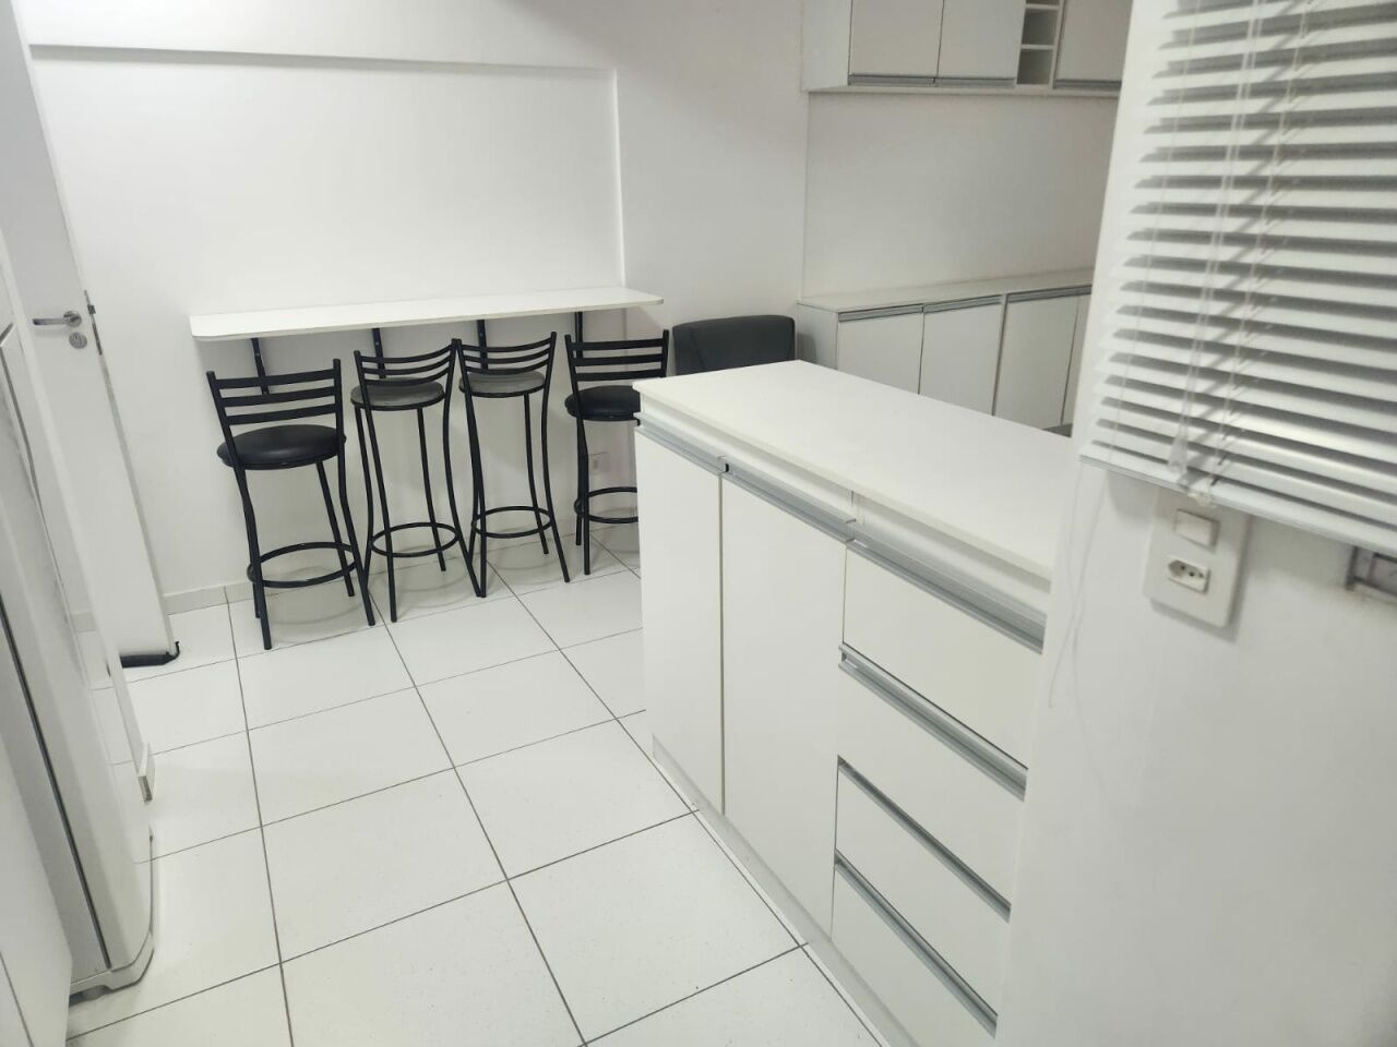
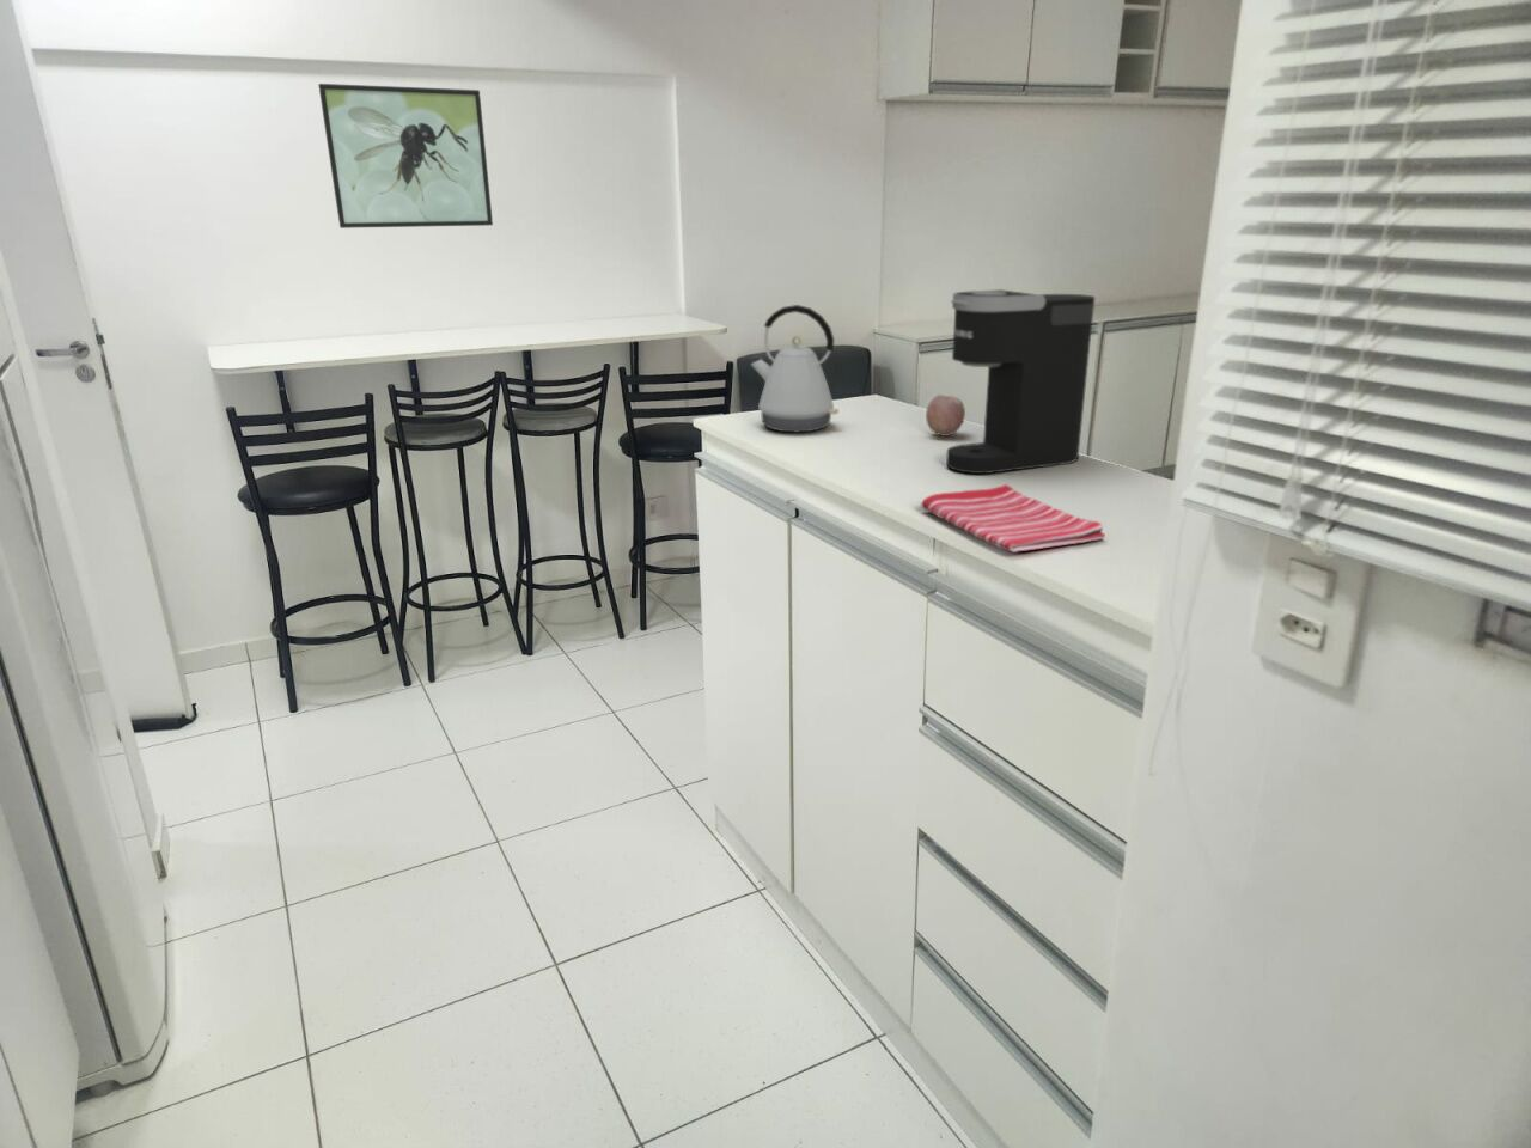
+ dish towel [920,484,1107,554]
+ fruit [925,393,967,438]
+ kettle [750,304,840,434]
+ coffee maker [945,288,1096,475]
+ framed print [317,82,494,229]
